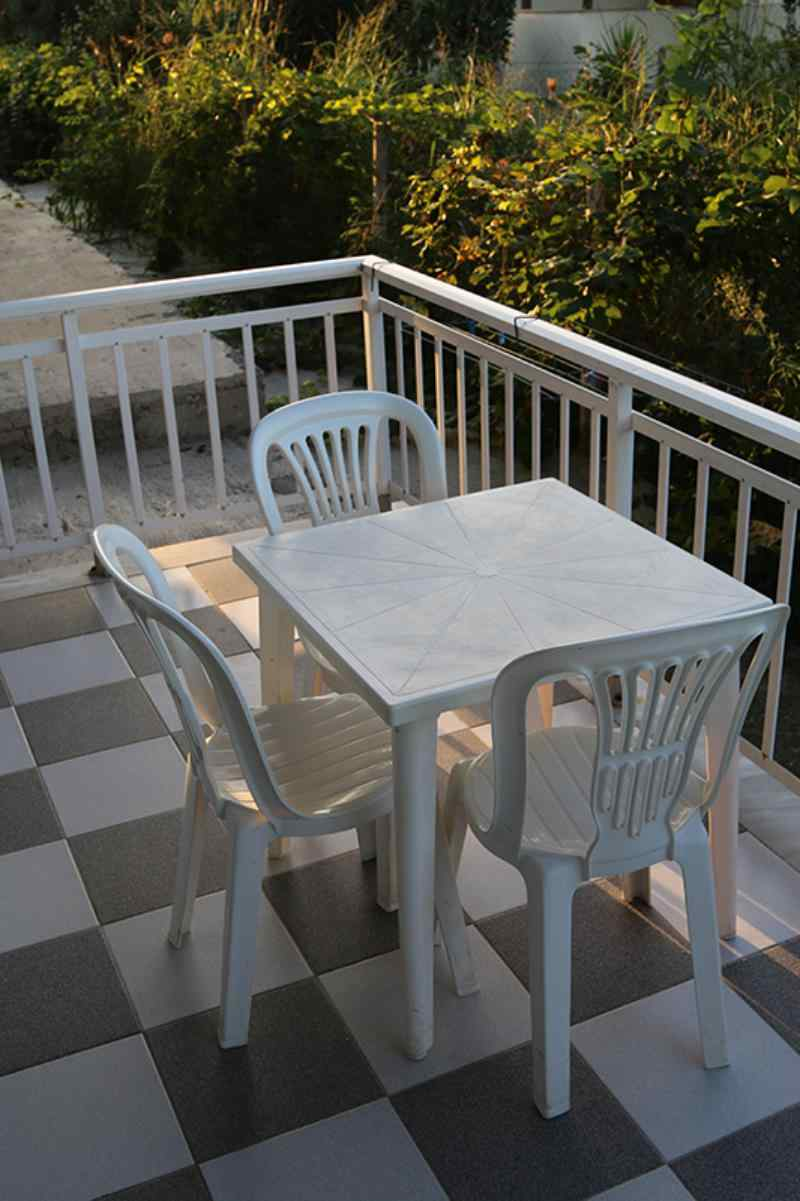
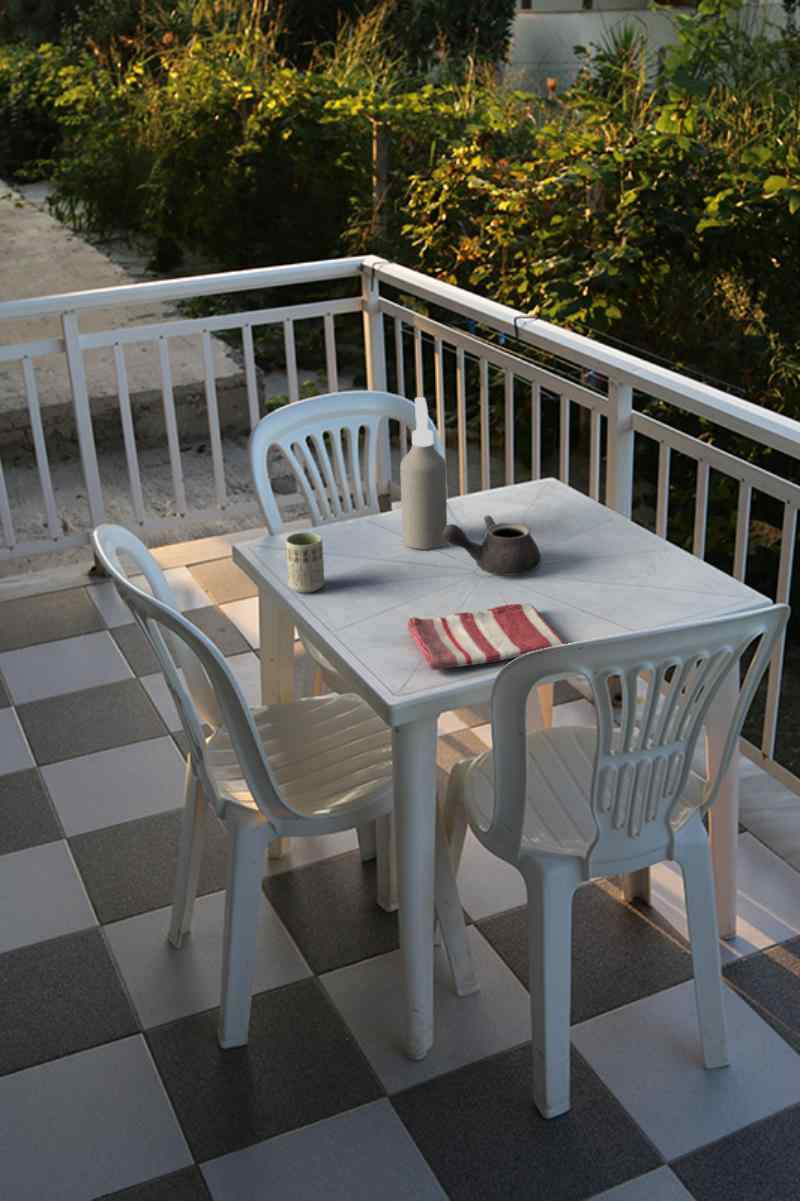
+ dish towel [406,602,567,671]
+ spray bottle [399,396,448,551]
+ teapot [442,514,542,577]
+ cup [285,531,325,594]
